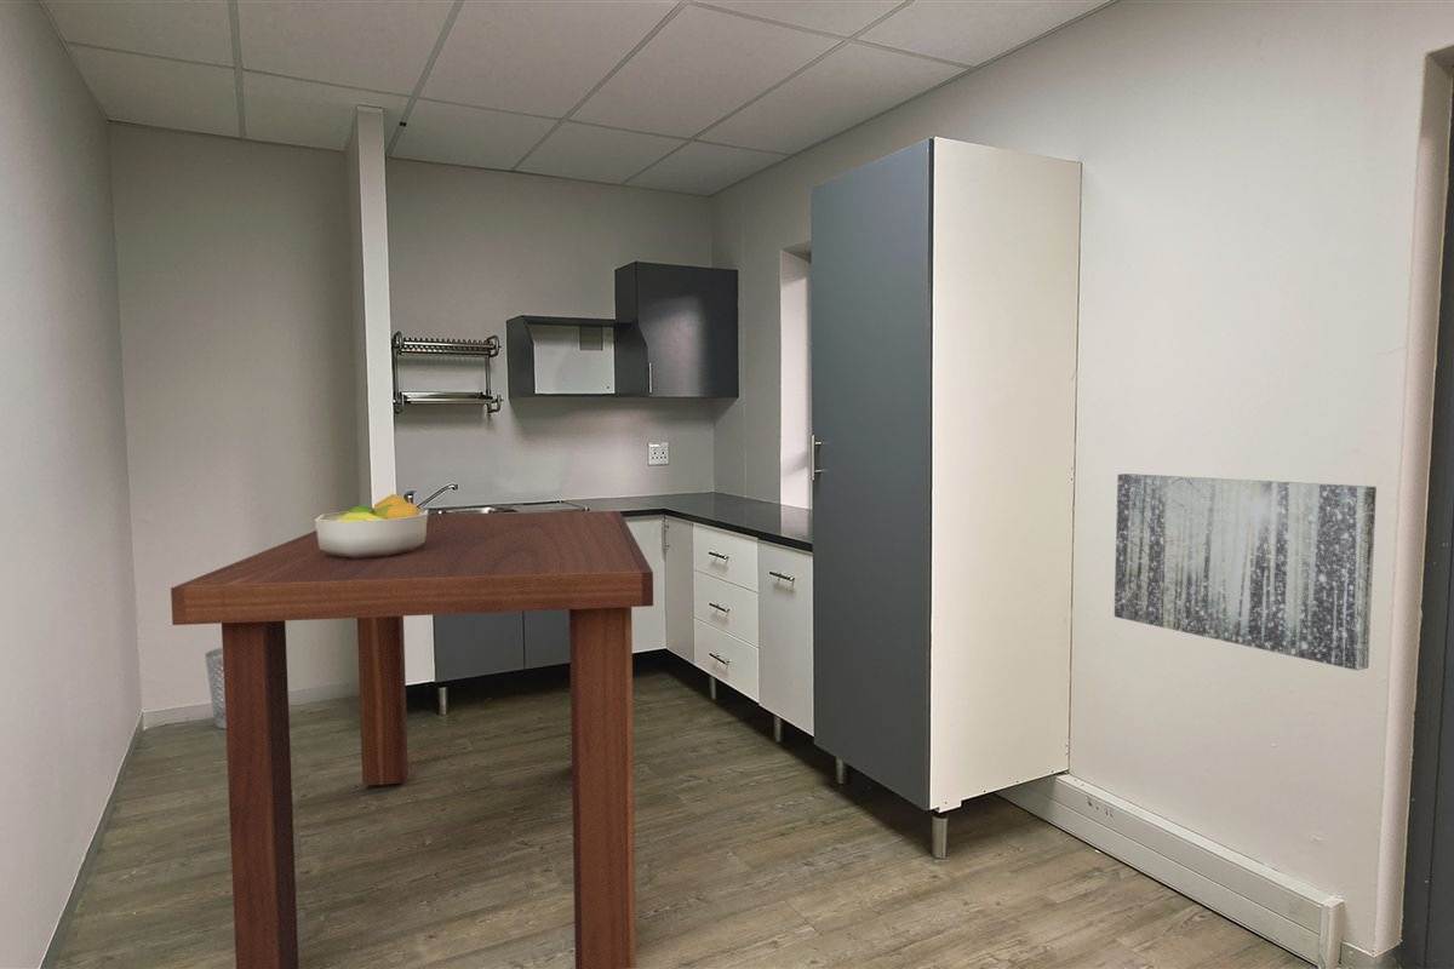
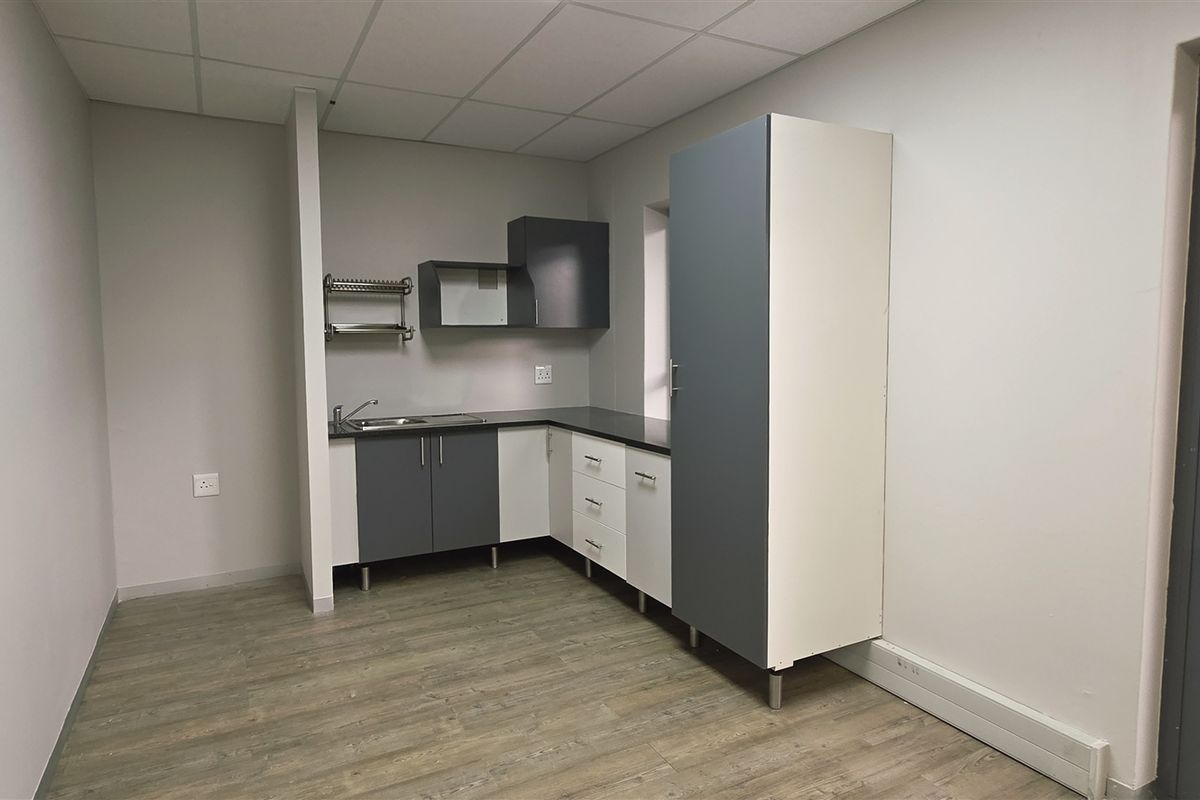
- fruit bowl [314,493,429,558]
- wastebasket [204,646,227,729]
- wall art [1114,472,1378,672]
- dining table [170,510,654,969]
